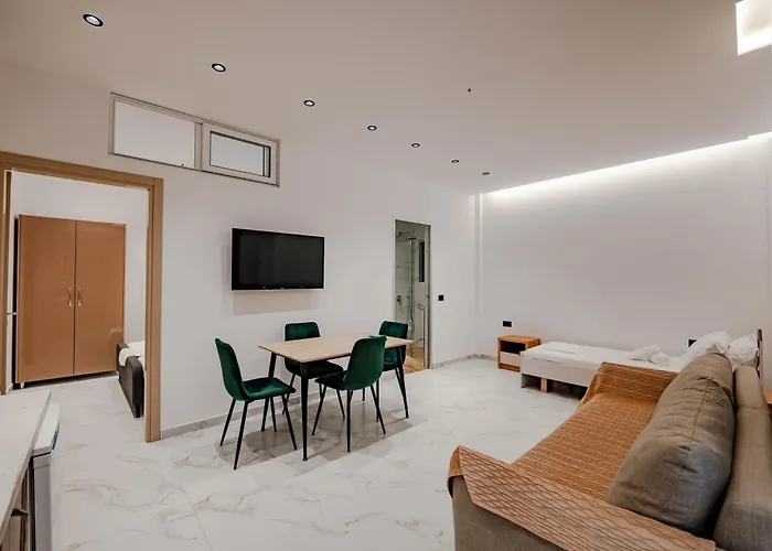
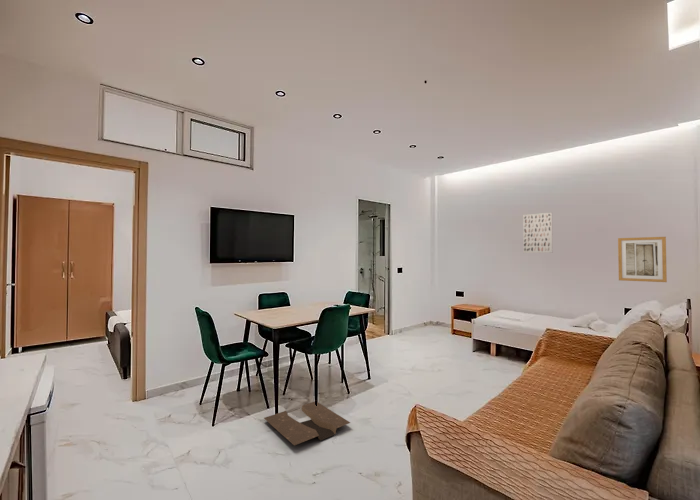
+ cardboard box [263,401,351,446]
+ wall art [522,211,554,254]
+ wall art [617,236,668,283]
